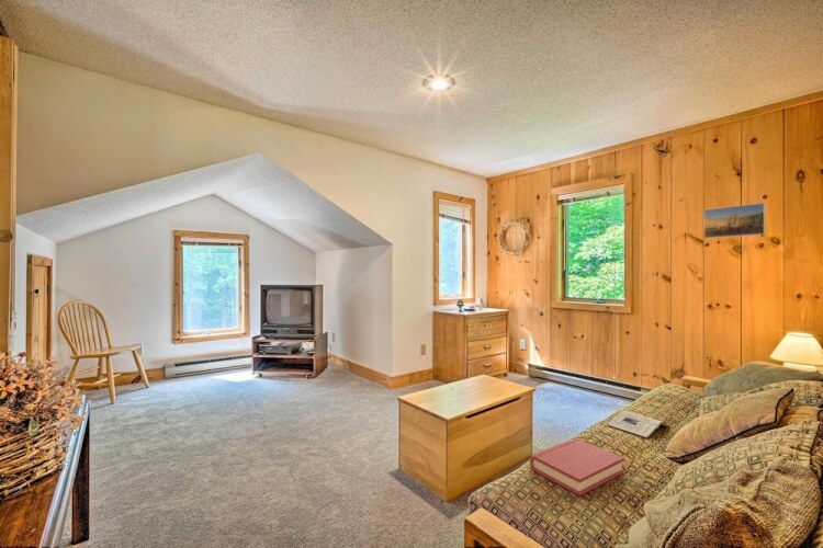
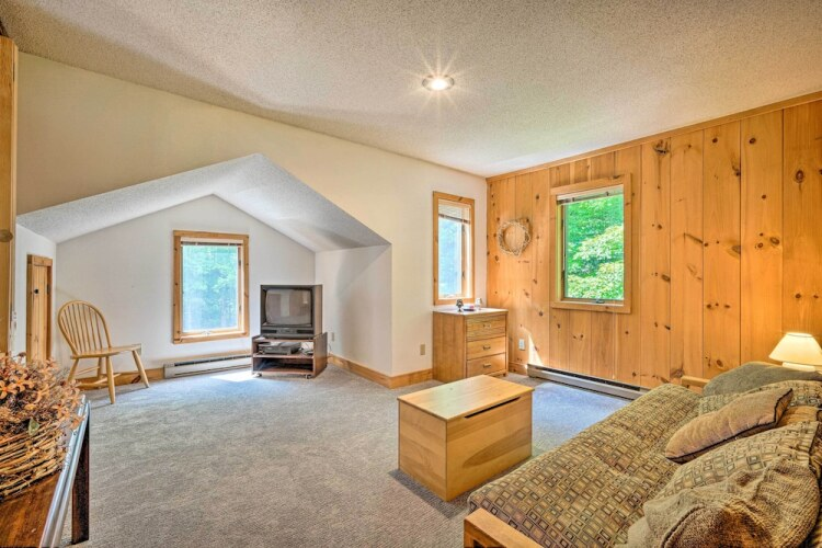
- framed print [702,202,766,240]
- hardback book [529,437,625,496]
- magazine [607,410,669,439]
